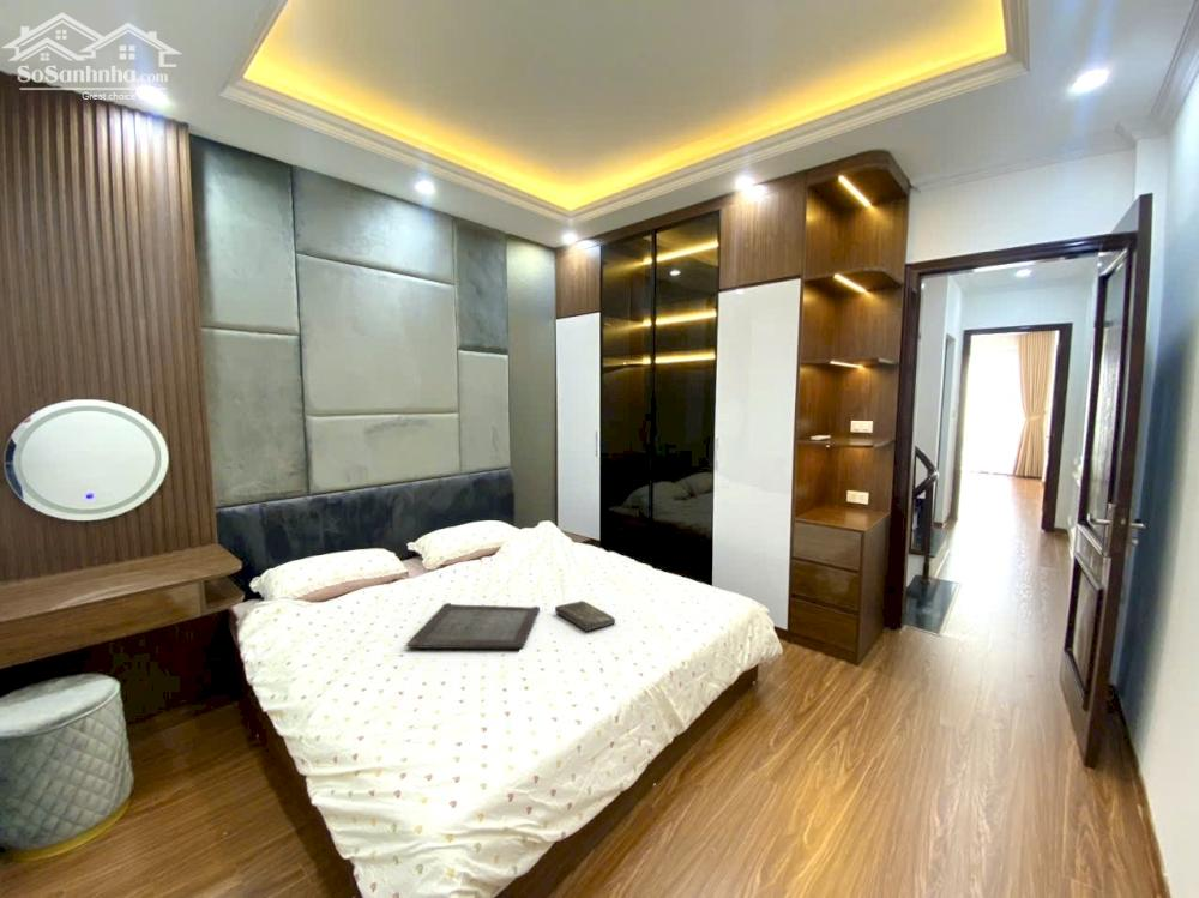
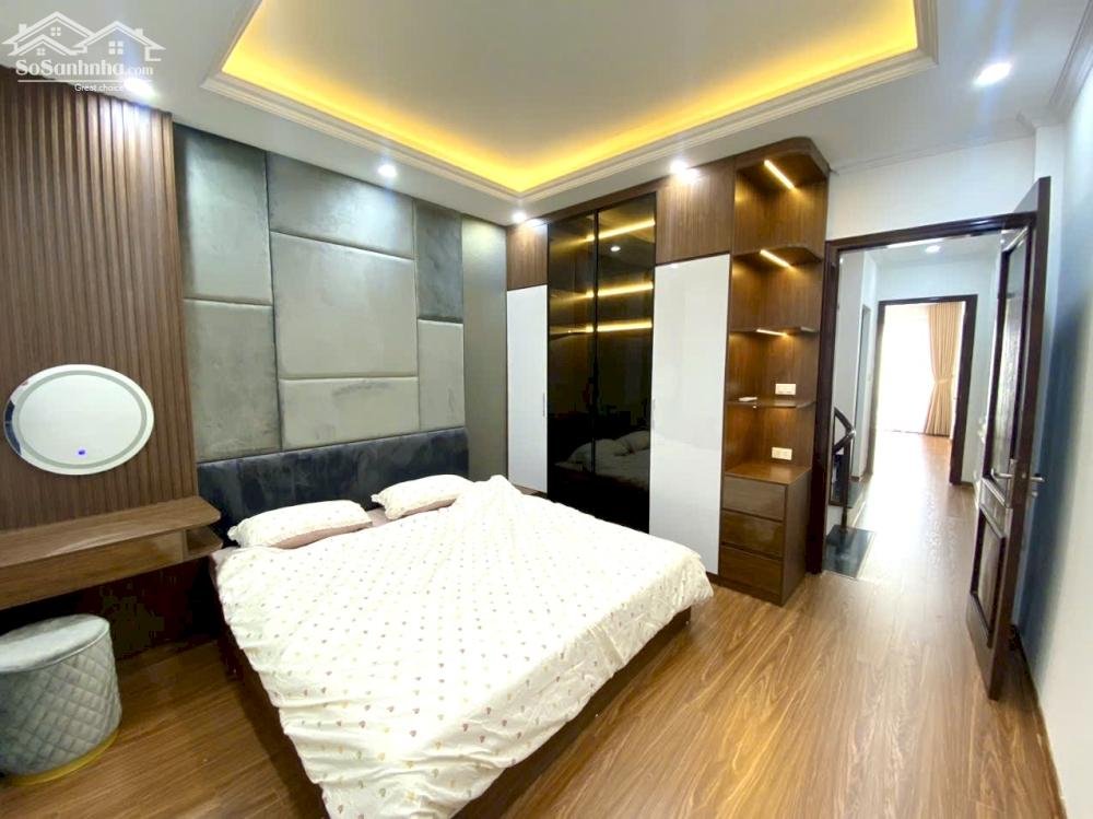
- book [554,599,616,632]
- serving tray [405,602,541,650]
